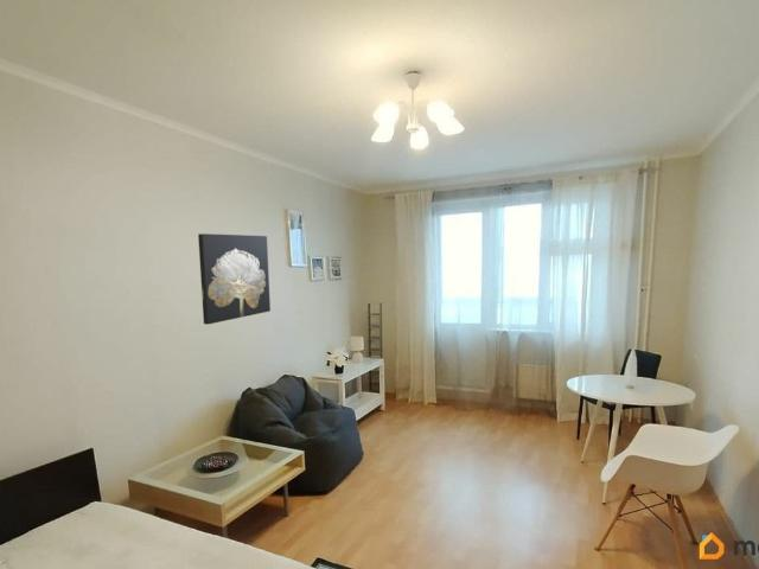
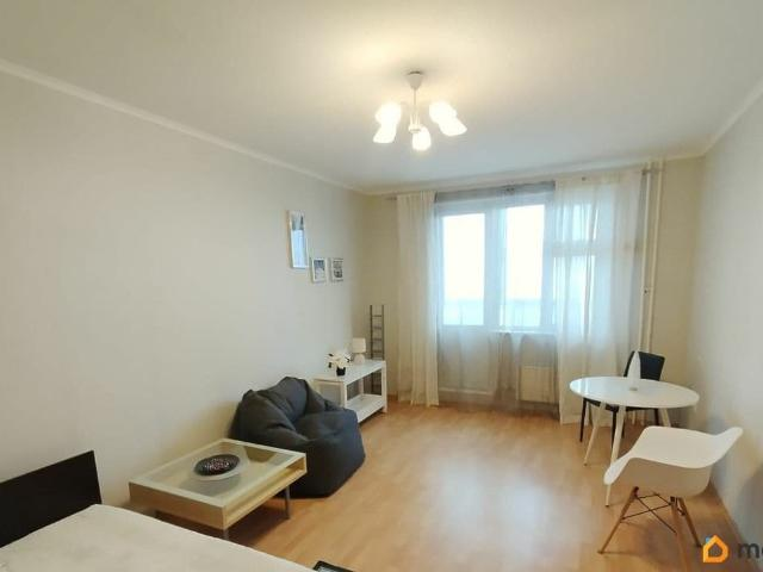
- wall art [197,232,272,325]
